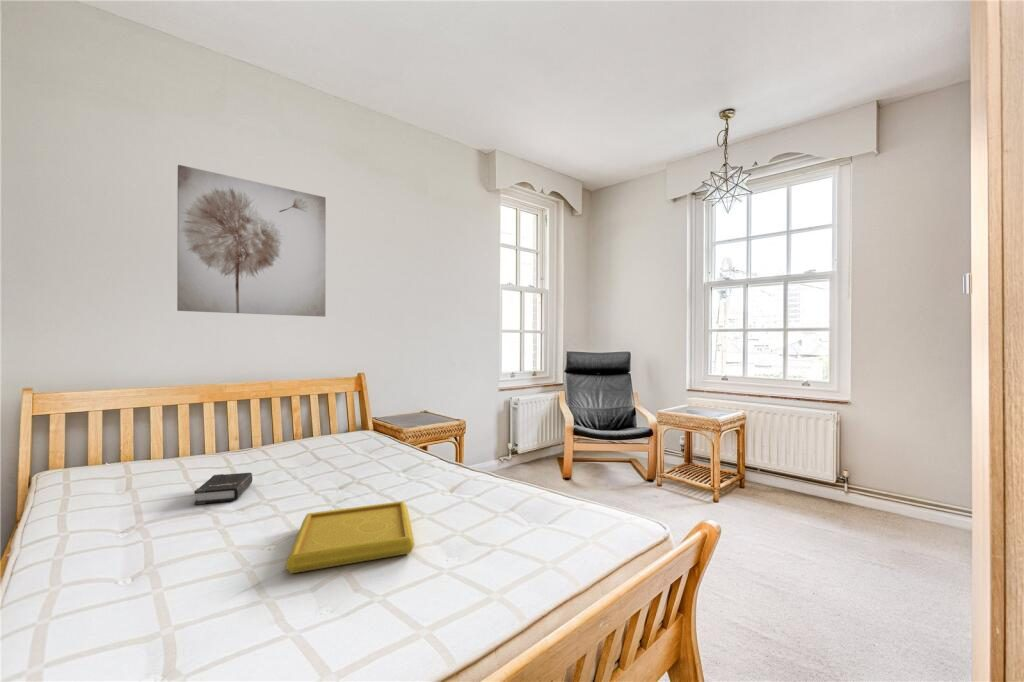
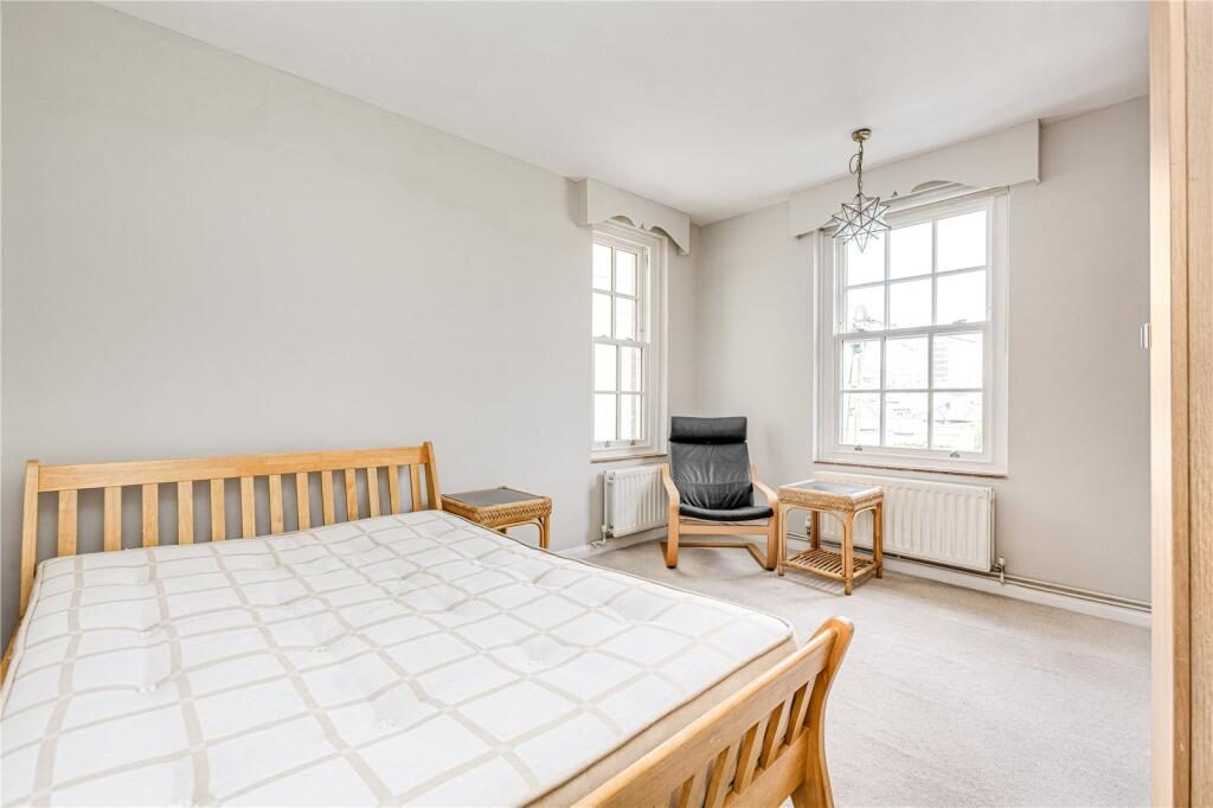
- hardback book [193,472,253,506]
- serving tray [284,500,416,574]
- wall art [176,164,327,318]
